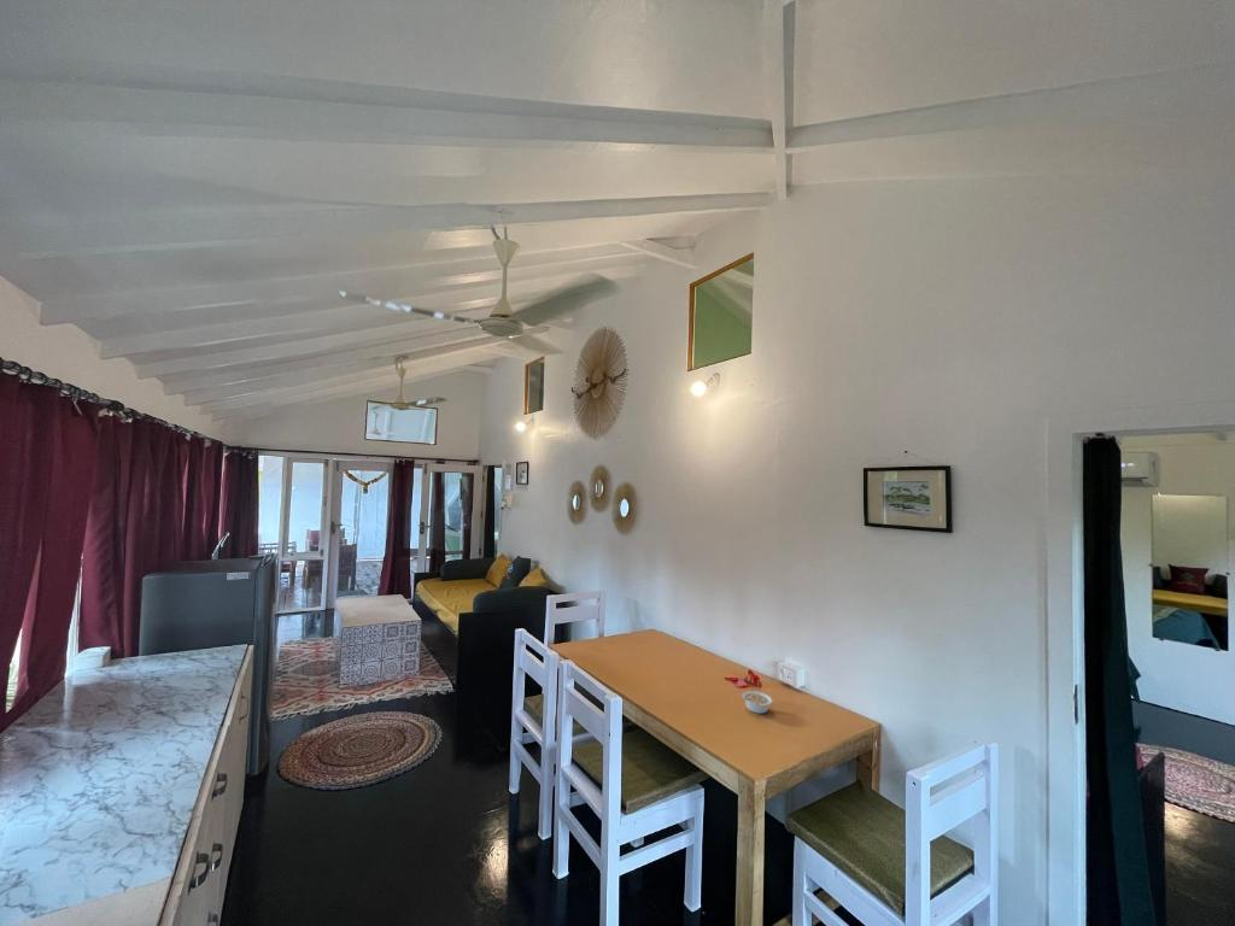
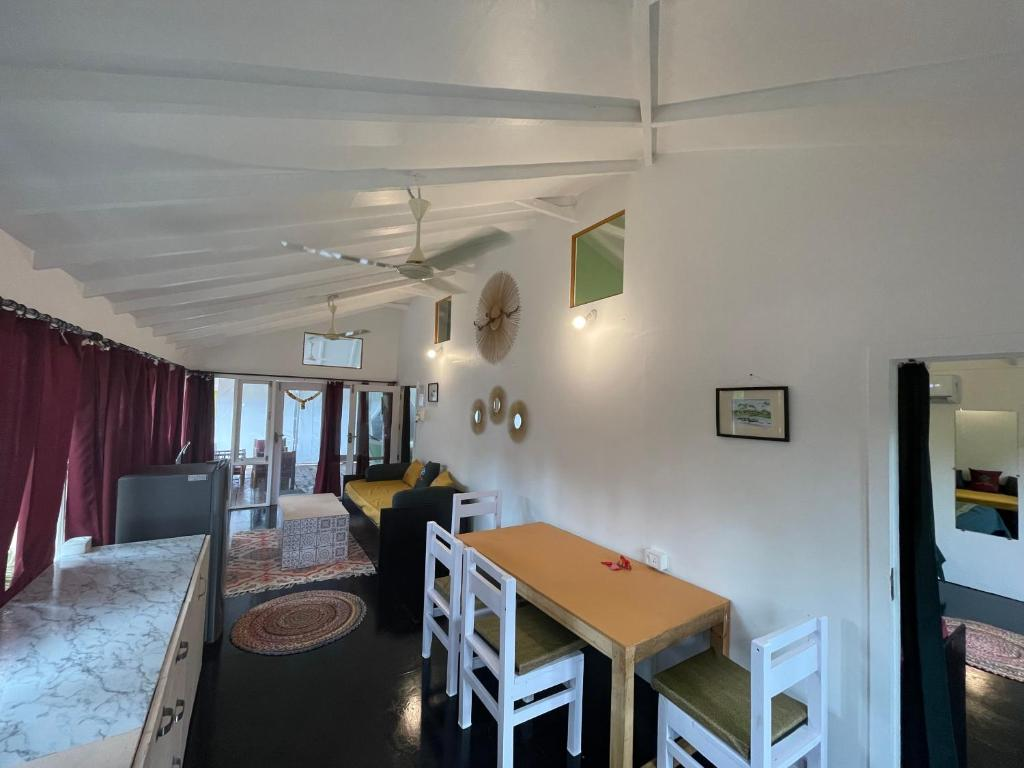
- legume [742,690,773,715]
